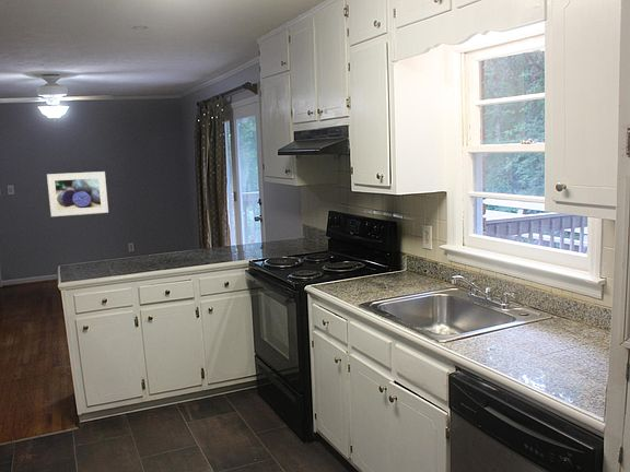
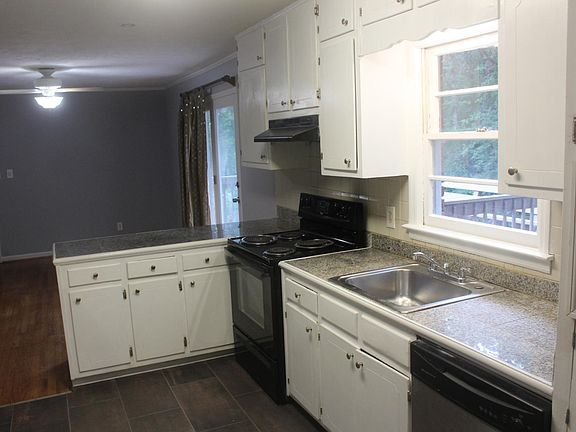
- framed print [46,170,109,217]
